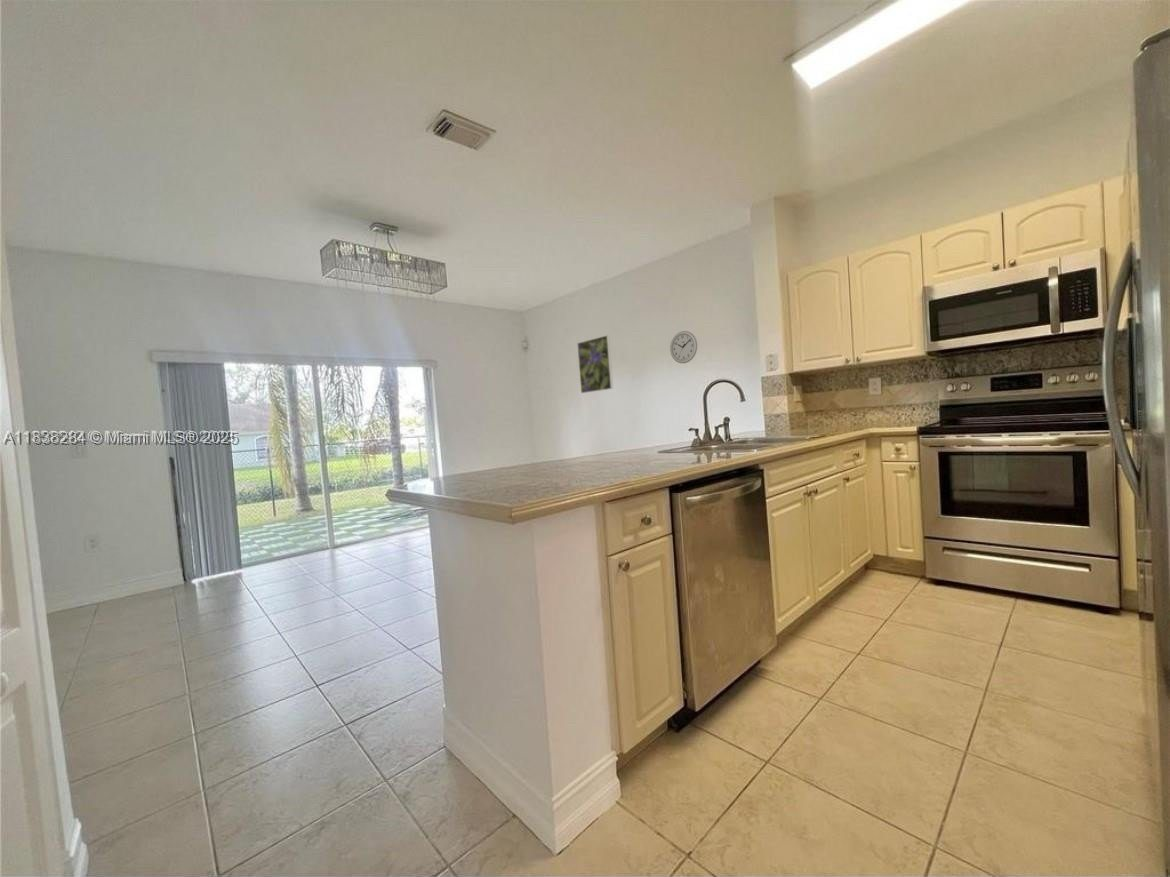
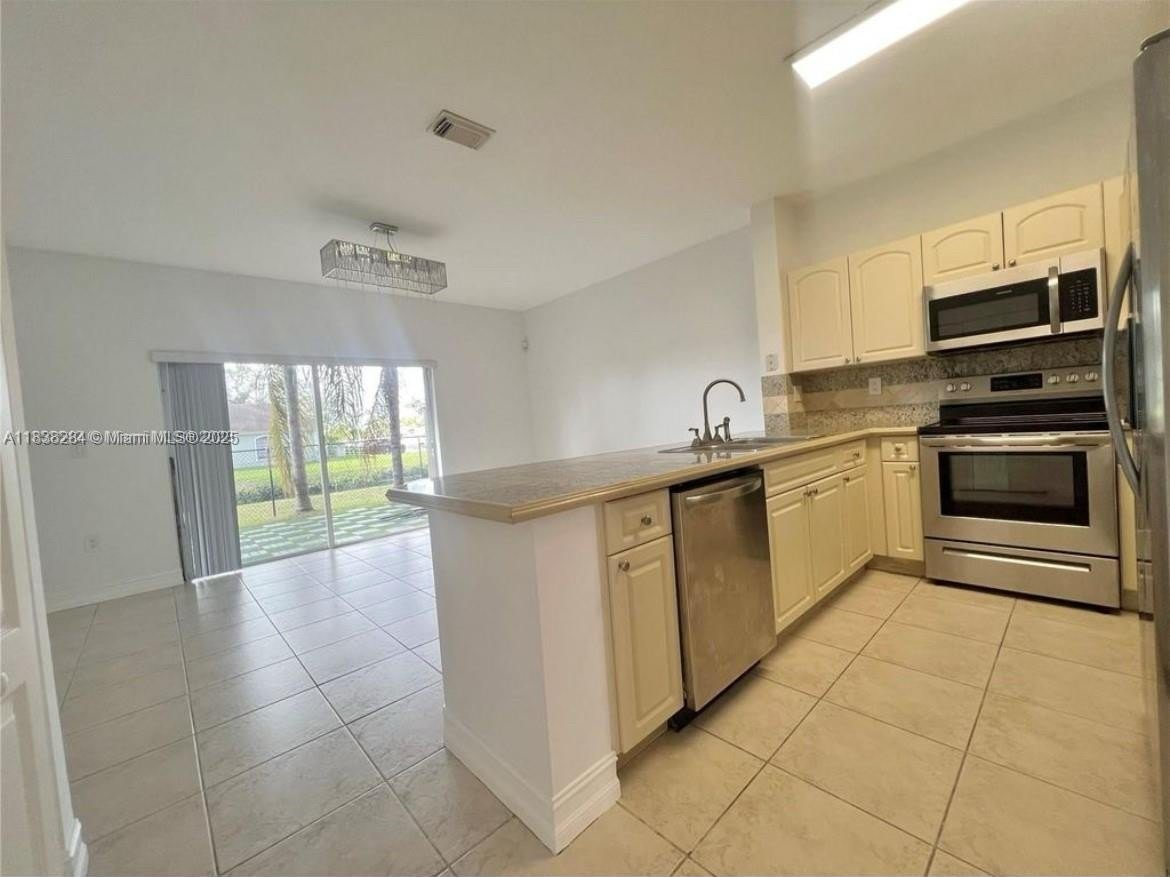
- wall clock [669,330,698,364]
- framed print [576,334,614,394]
